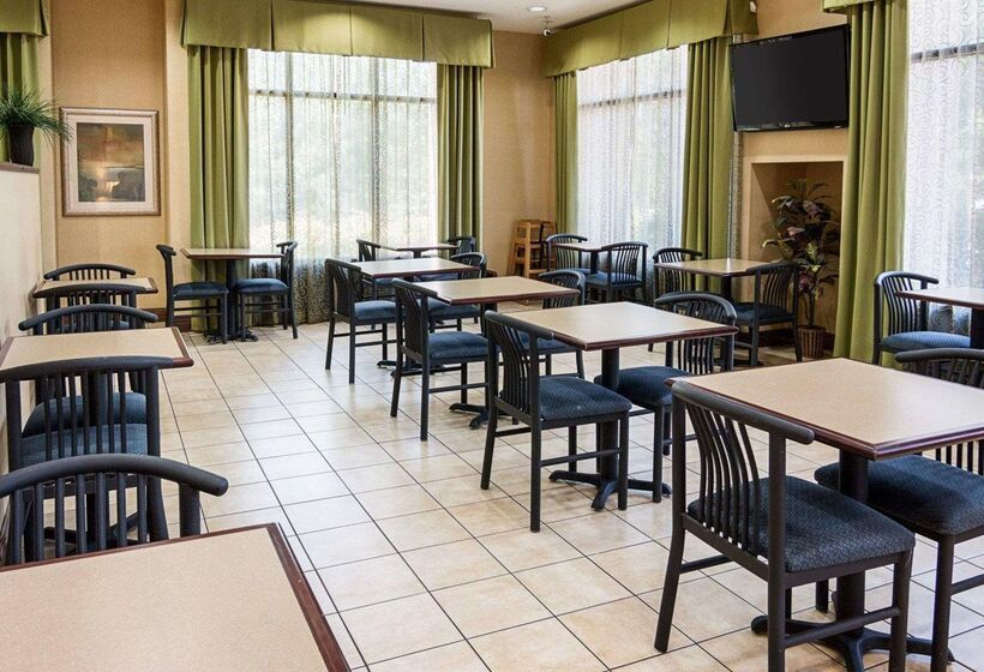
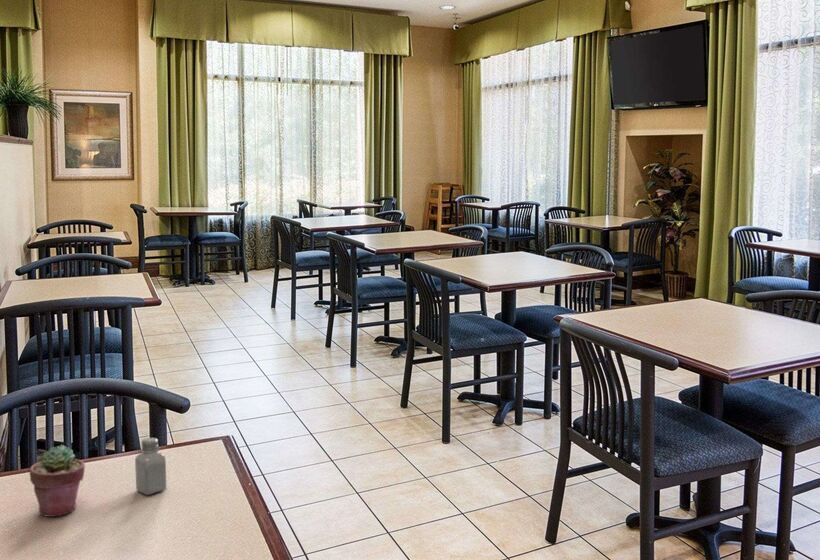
+ potted succulent [28,444,86,518]
+ saltshaker [134,437,167,496]
